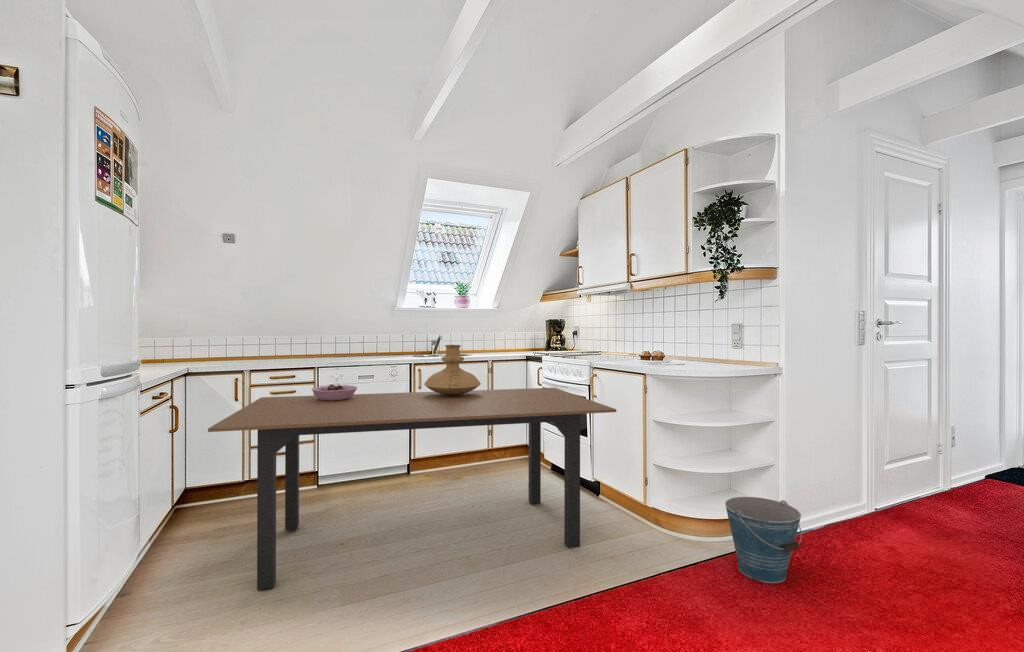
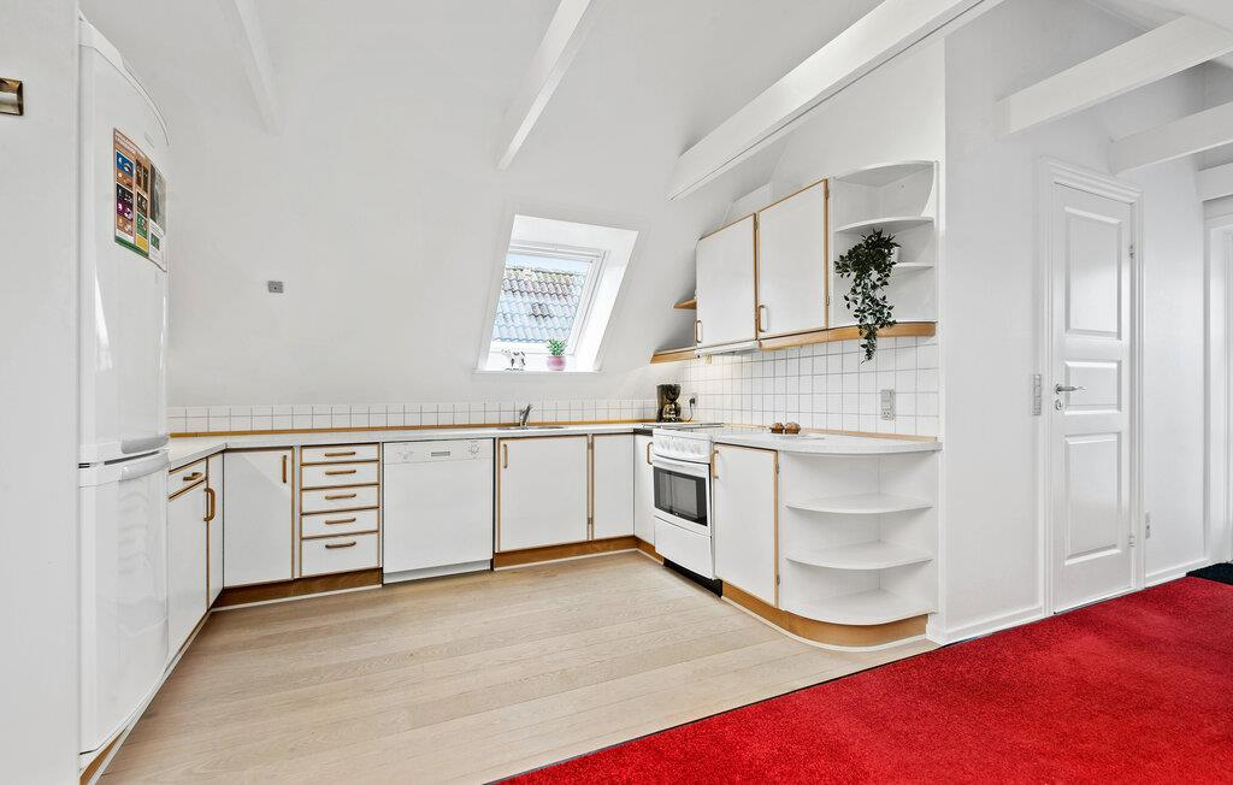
- bowl [311,383,359,401]
- dining table [207,387,617,591]
- bucket [724,496,803,584]
- vase [423,344,482,395]
